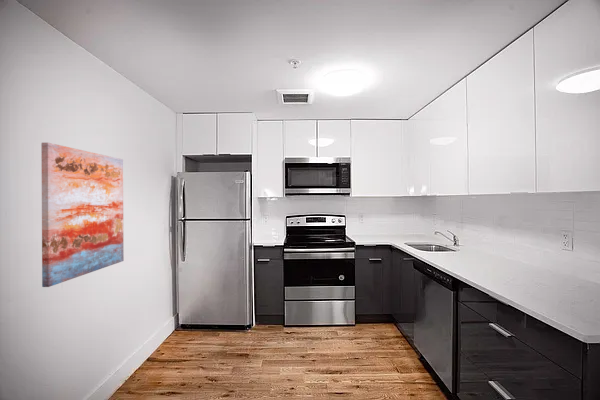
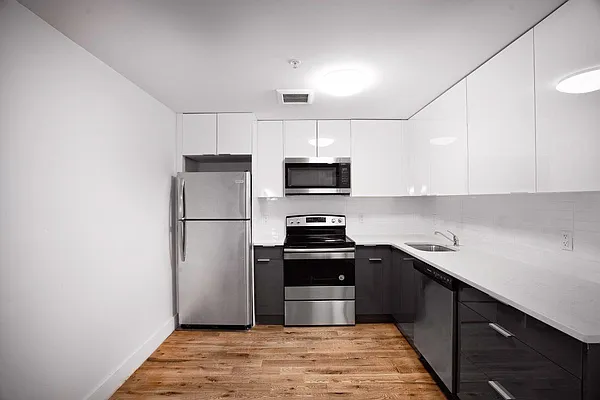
- wall art [40,142,125,288]
